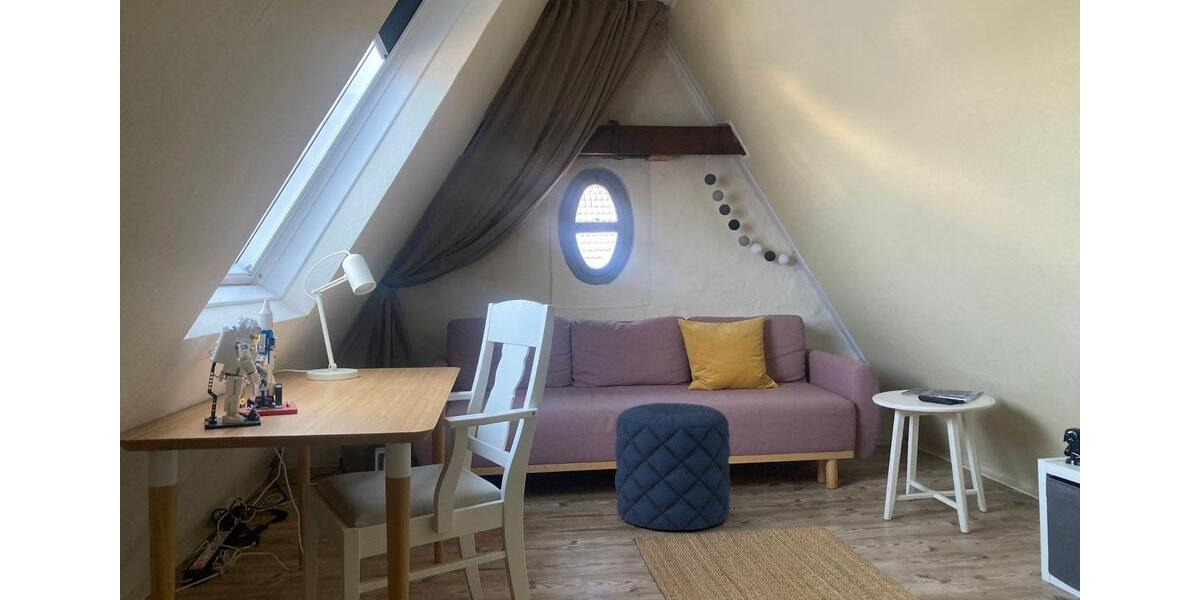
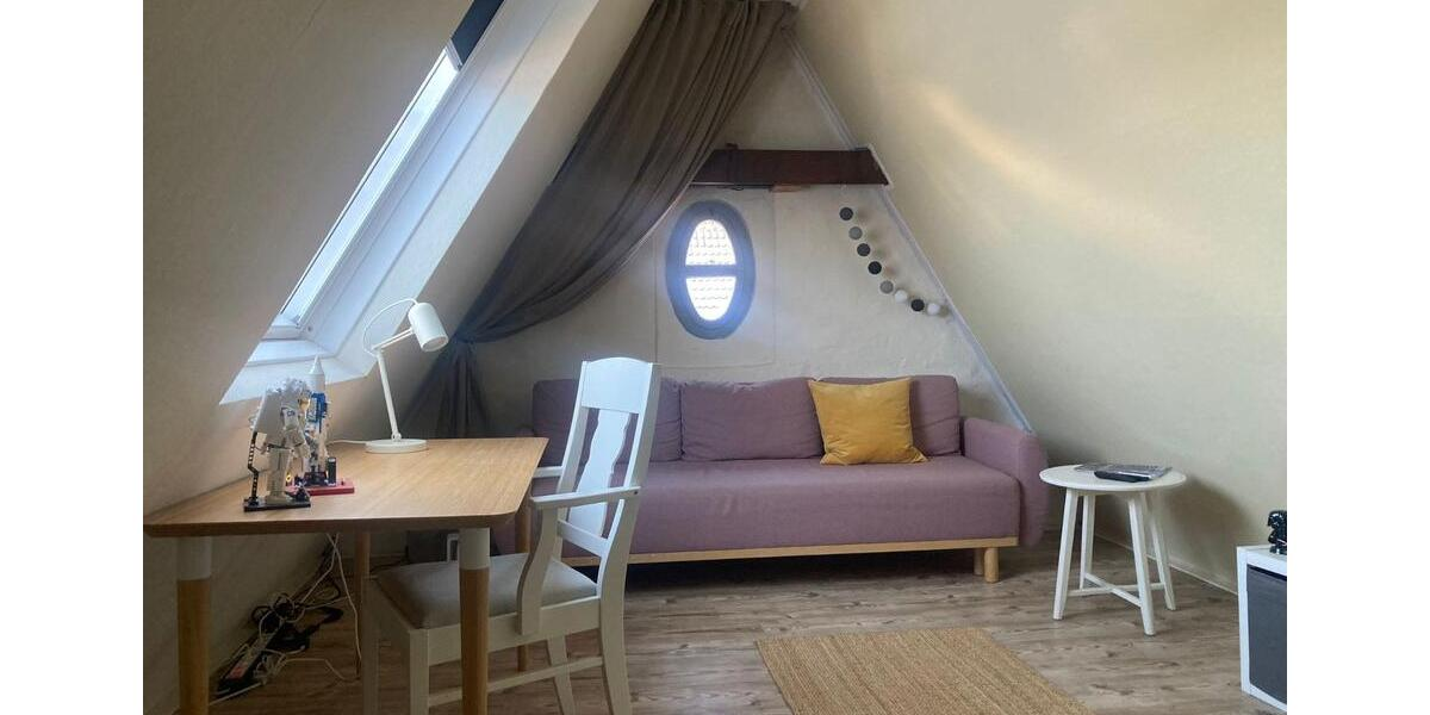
- pouf [614,402,732,531]
